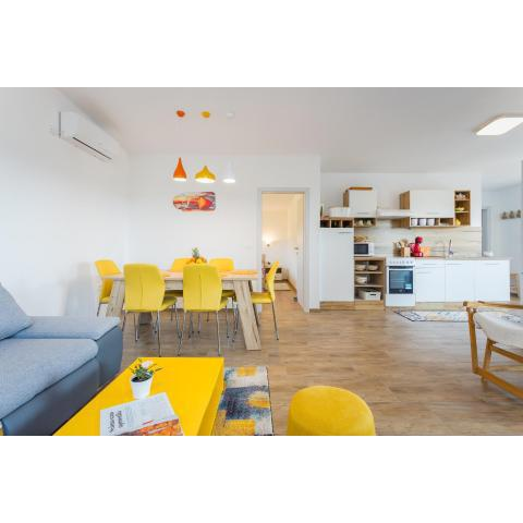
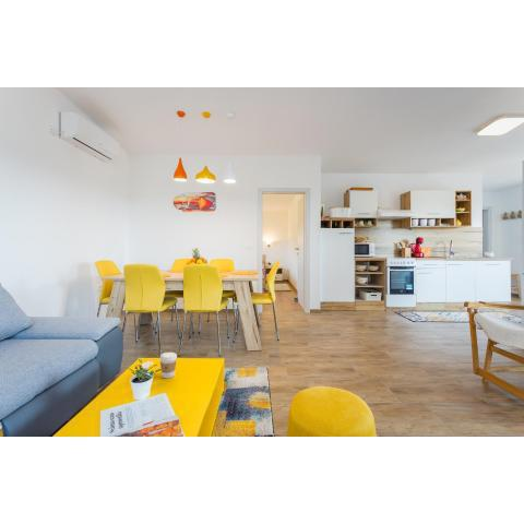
+ coffee cup [158,352,178,379]
